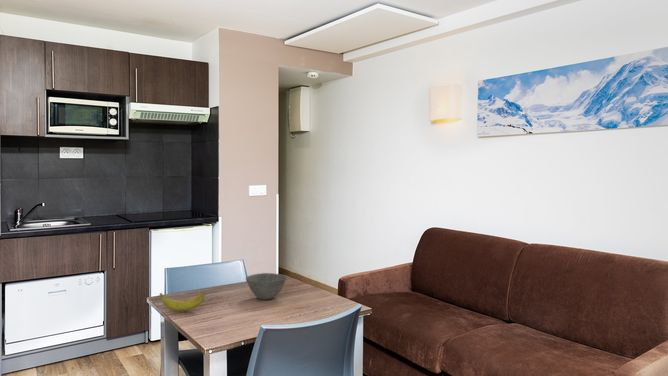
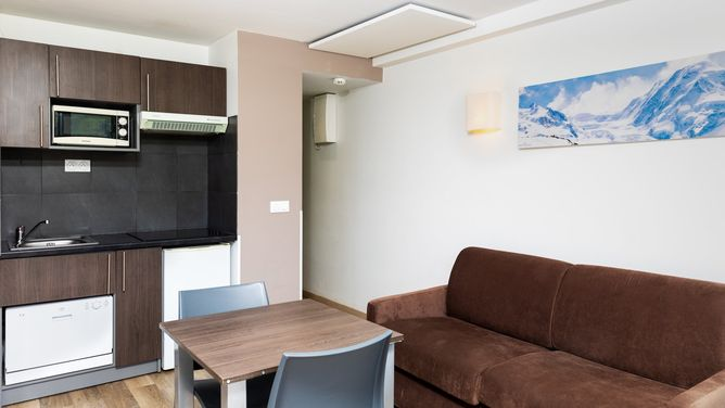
- banana [158,291,206,312]
- bowl [245,272,288,301]
